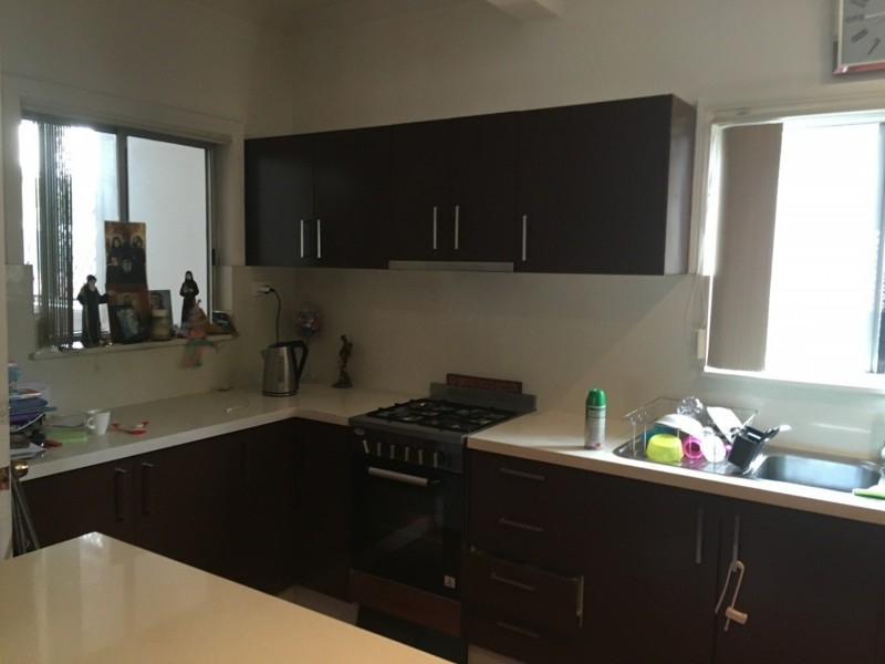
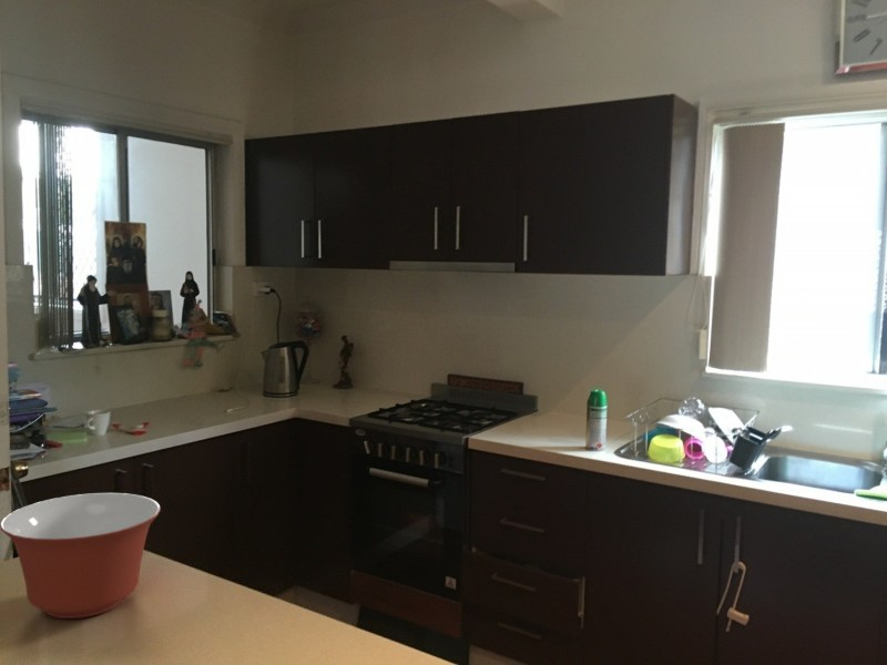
+ mixing bowl [0,492,162,620]
